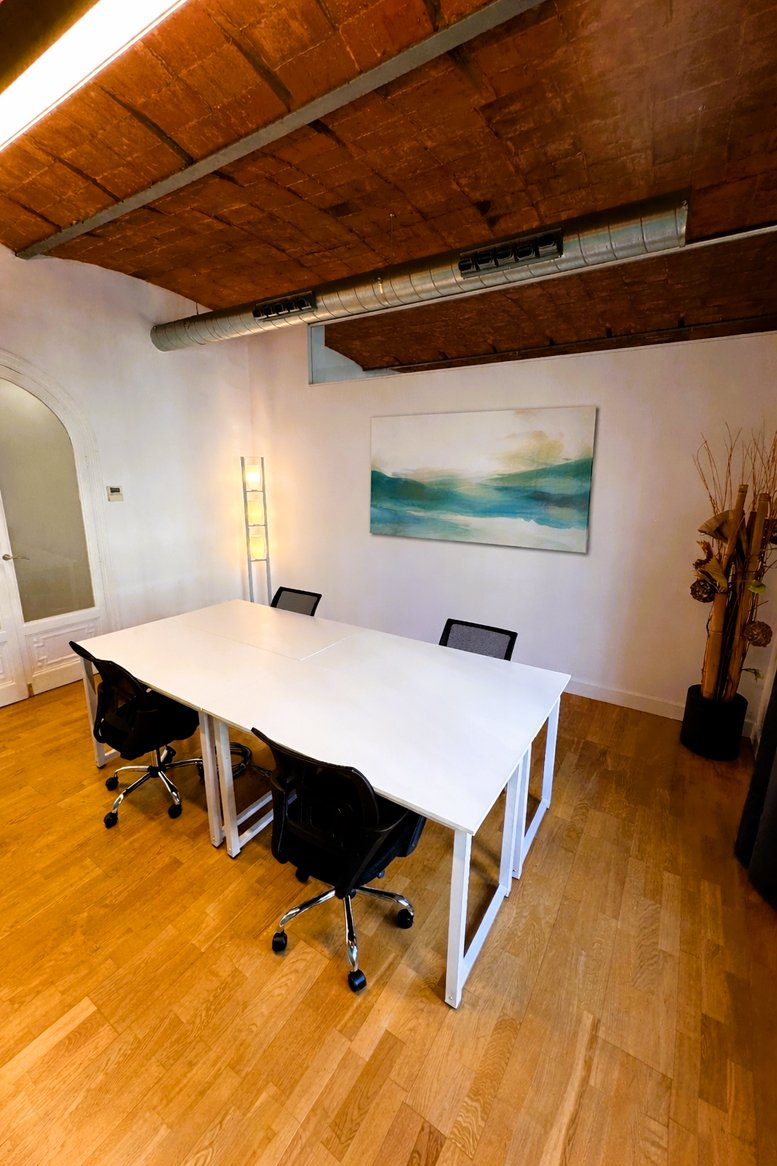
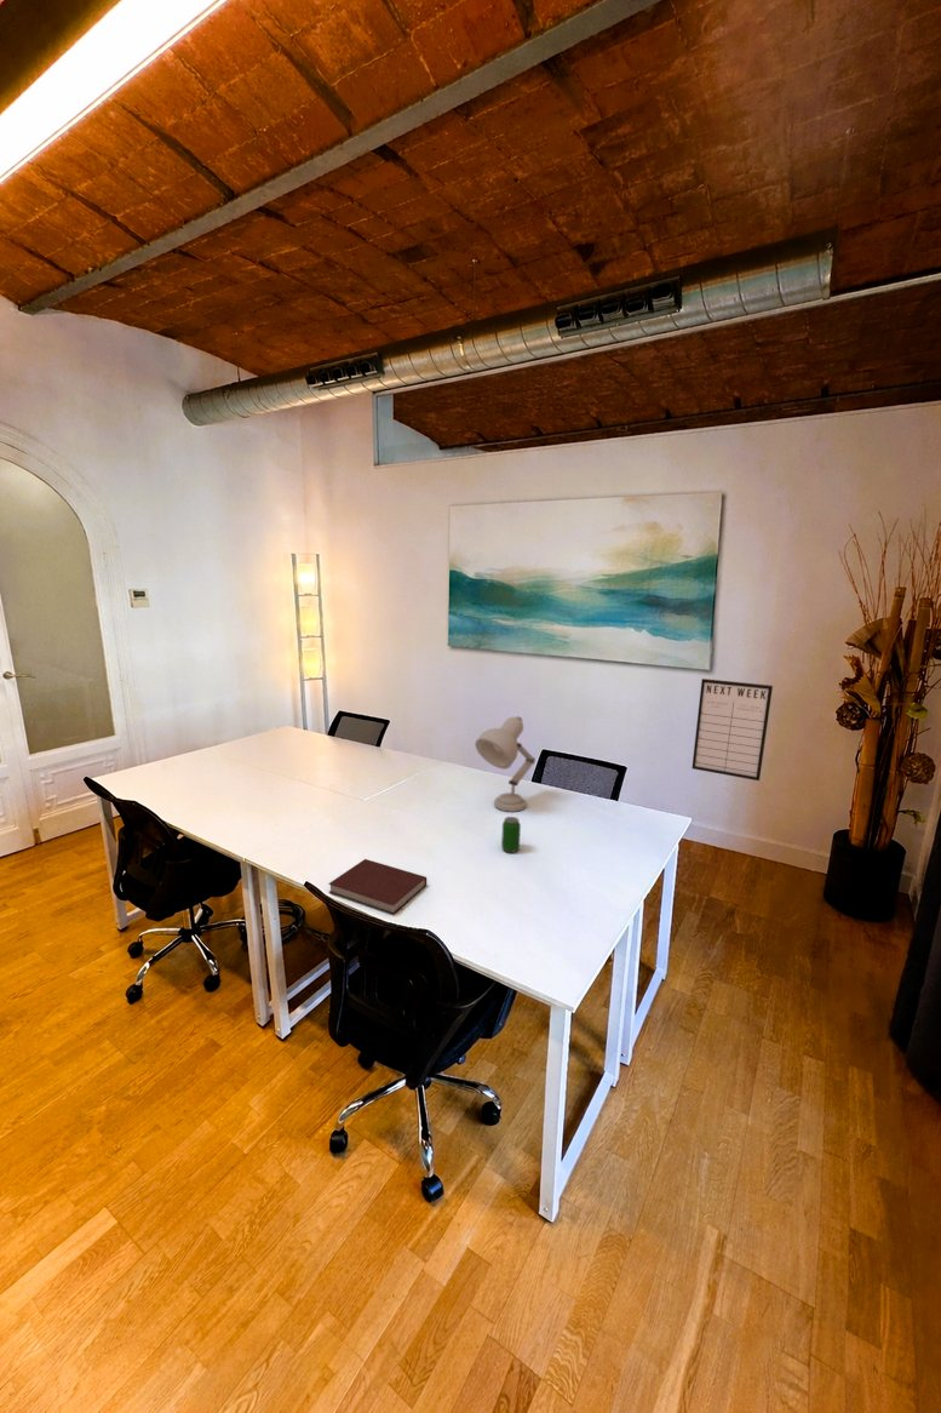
+ writing board [692,677,774,782]
+ beverage can [500,816,522,854]
+ desk lamp [474,715,537,813]
+ notebook [327,858,428,915]
